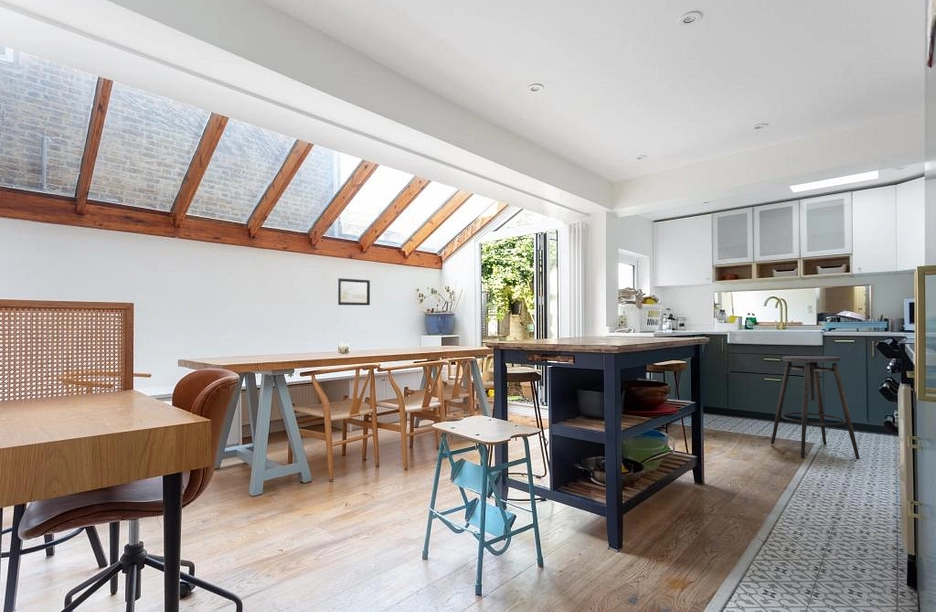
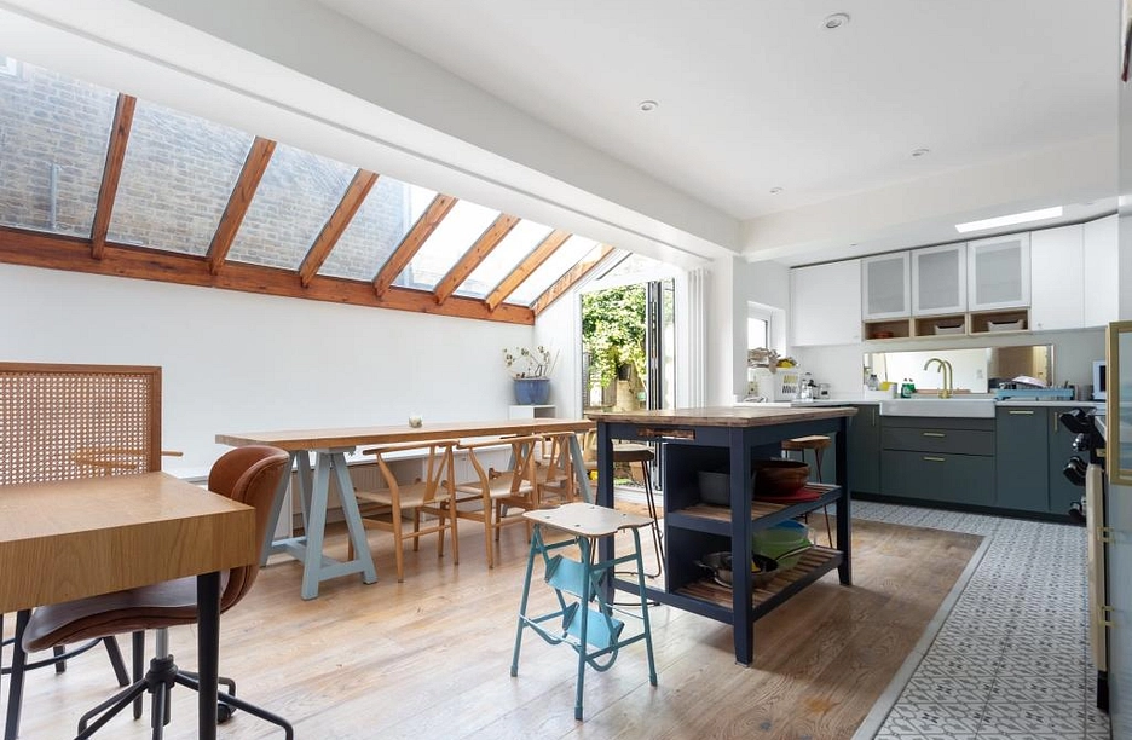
- wall art [337,278,371,306]
- stool [770,355,861,460]
